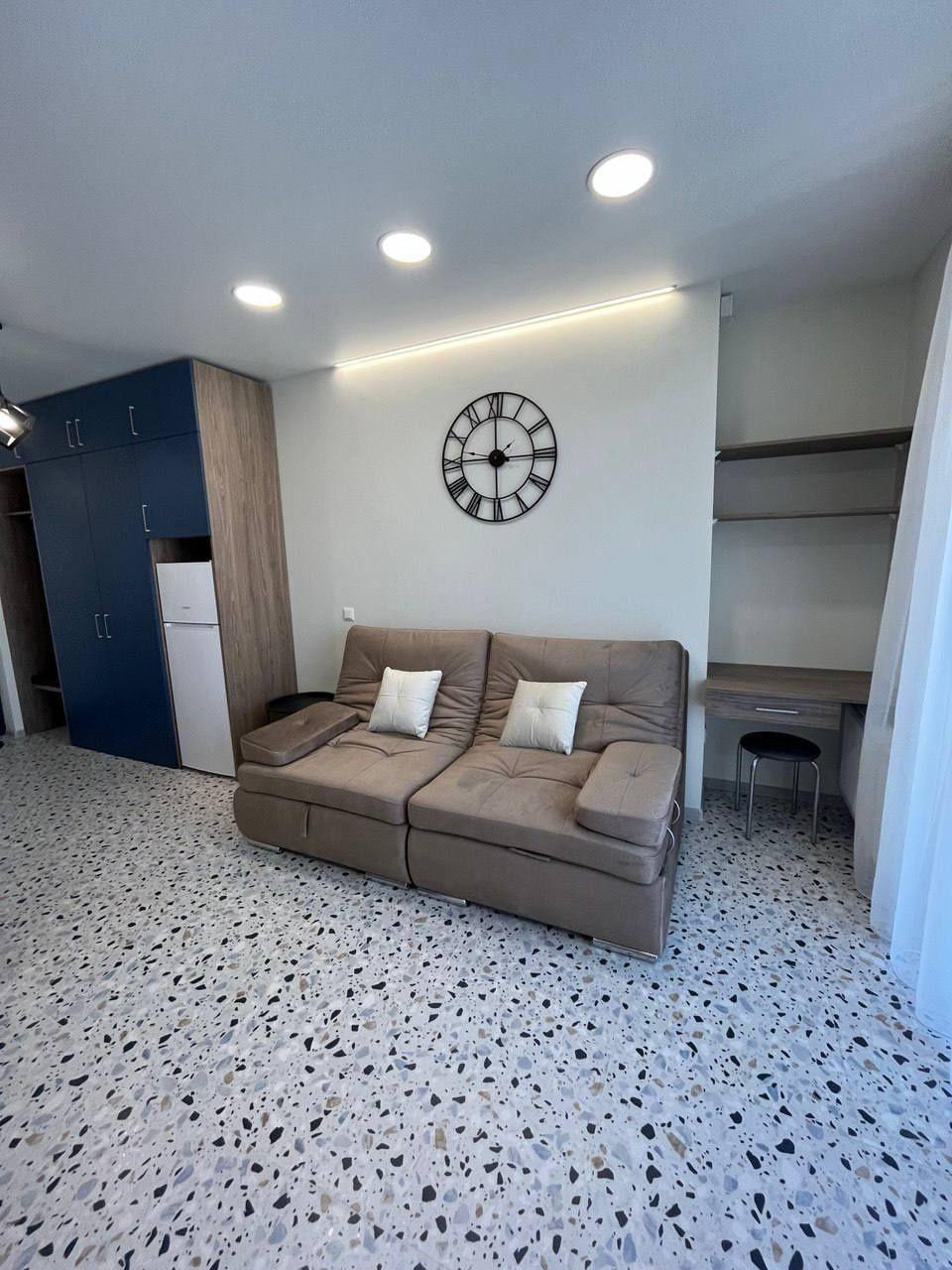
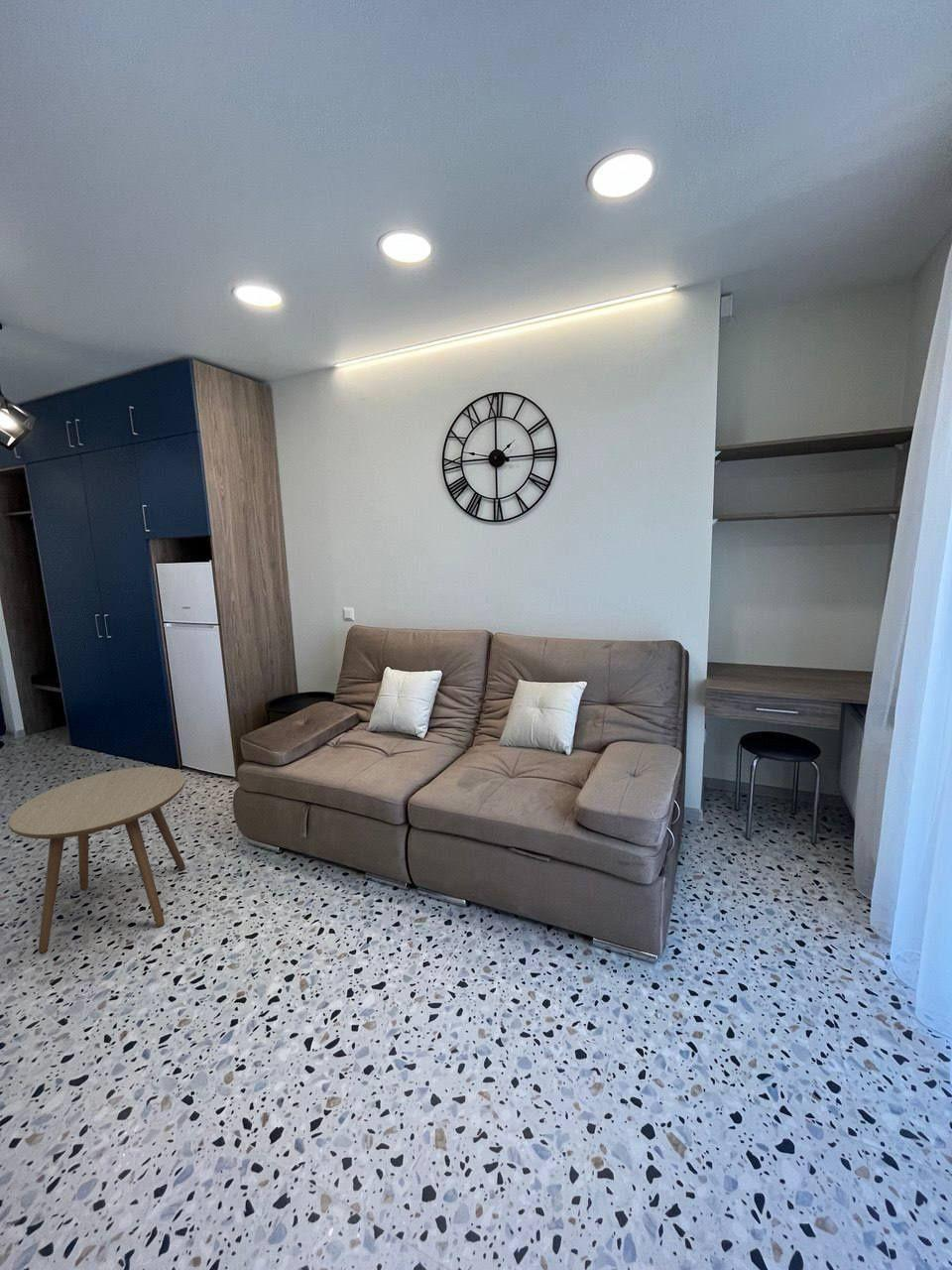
+ side table [7,766,186,954]
